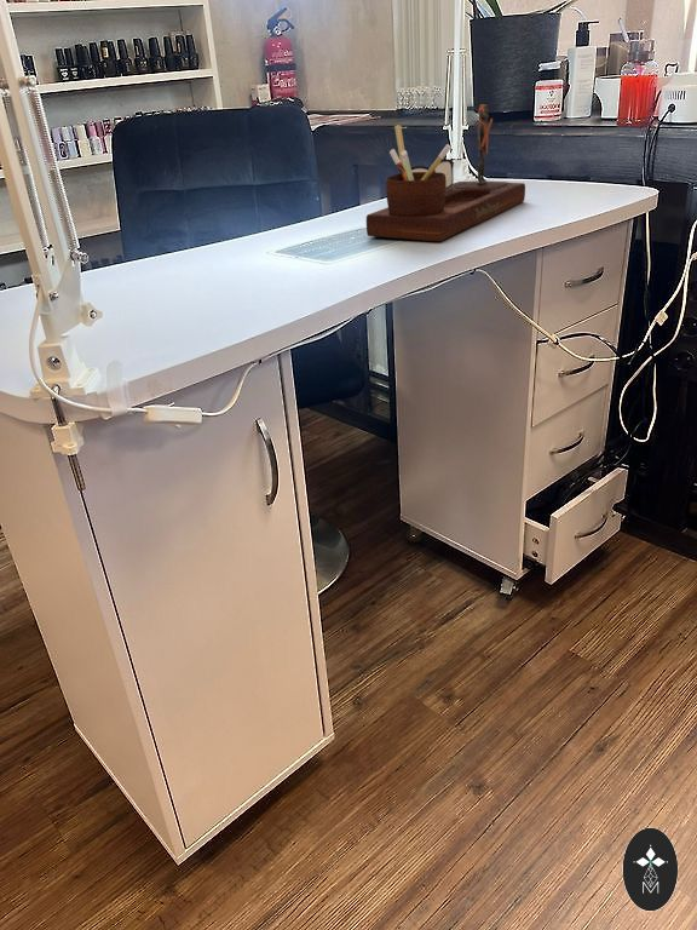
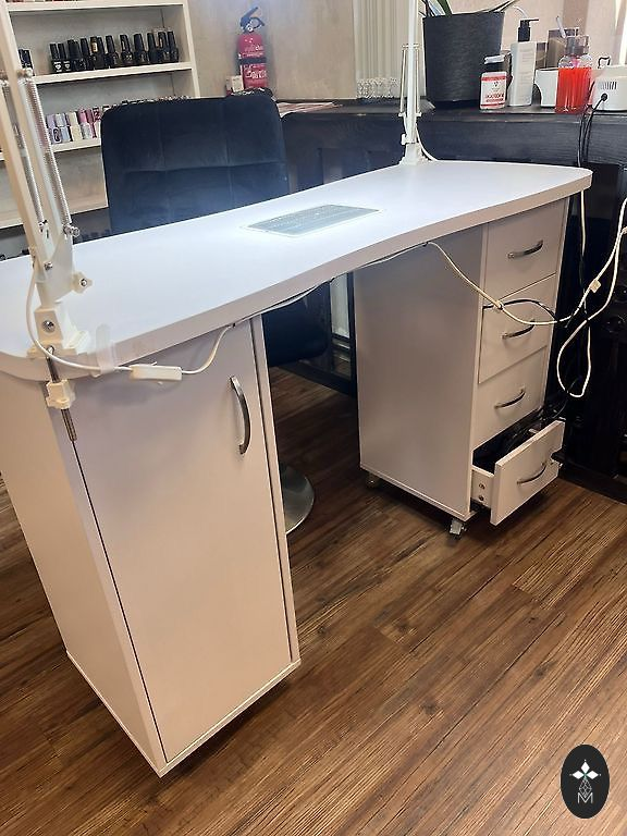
- desk organizer [365,104,526,242]
